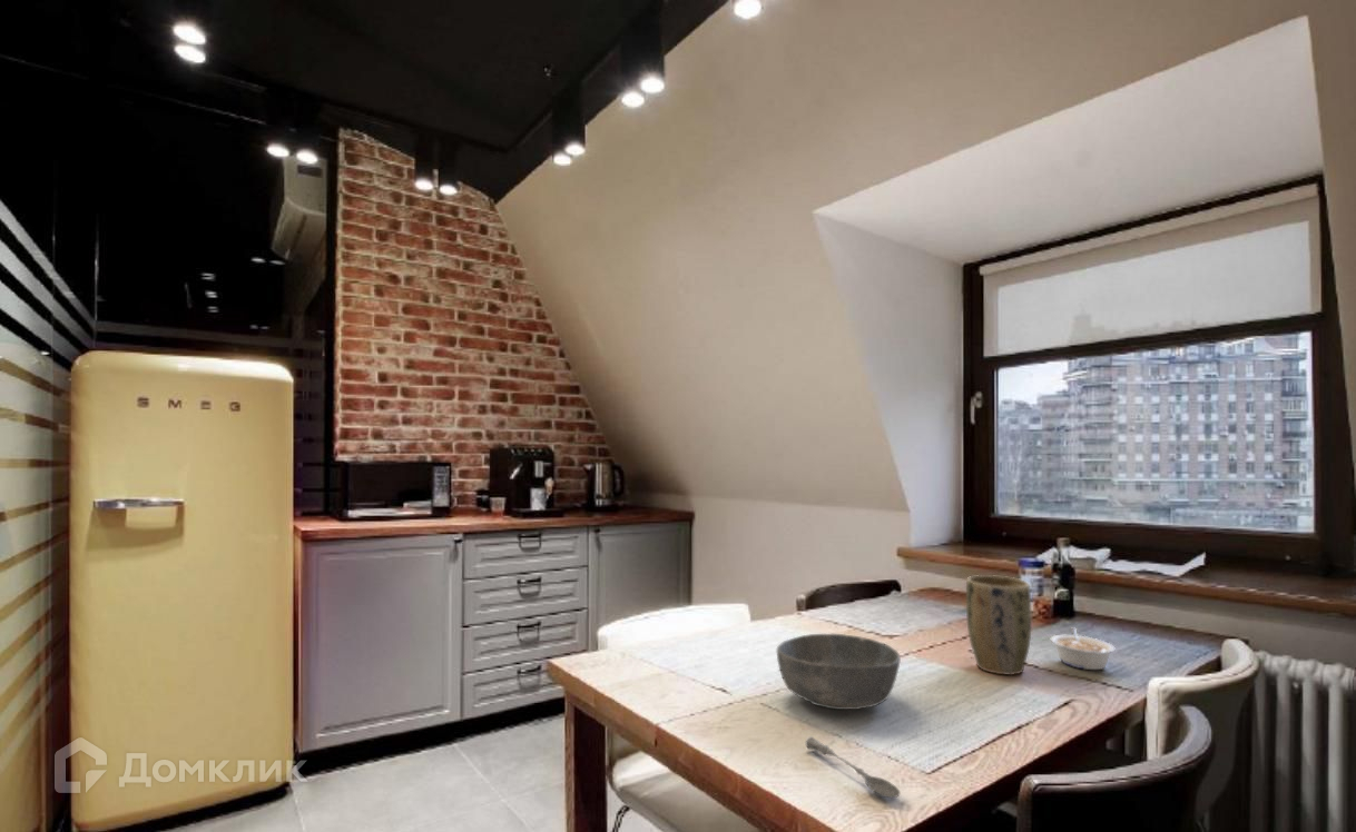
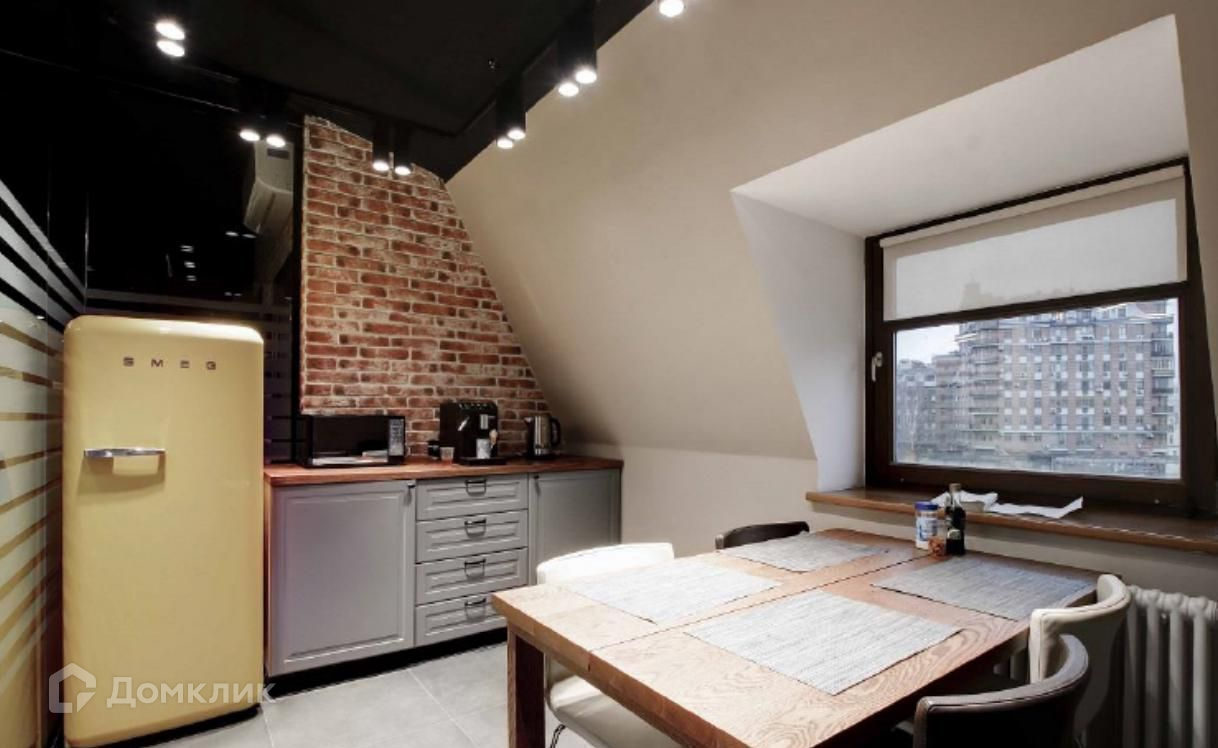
- bowl [776,633,902,711]
- soupspoon [805,735,902,799]
- legume [1050,627,1116,671]
- plant pot [965,574,1032,676]
